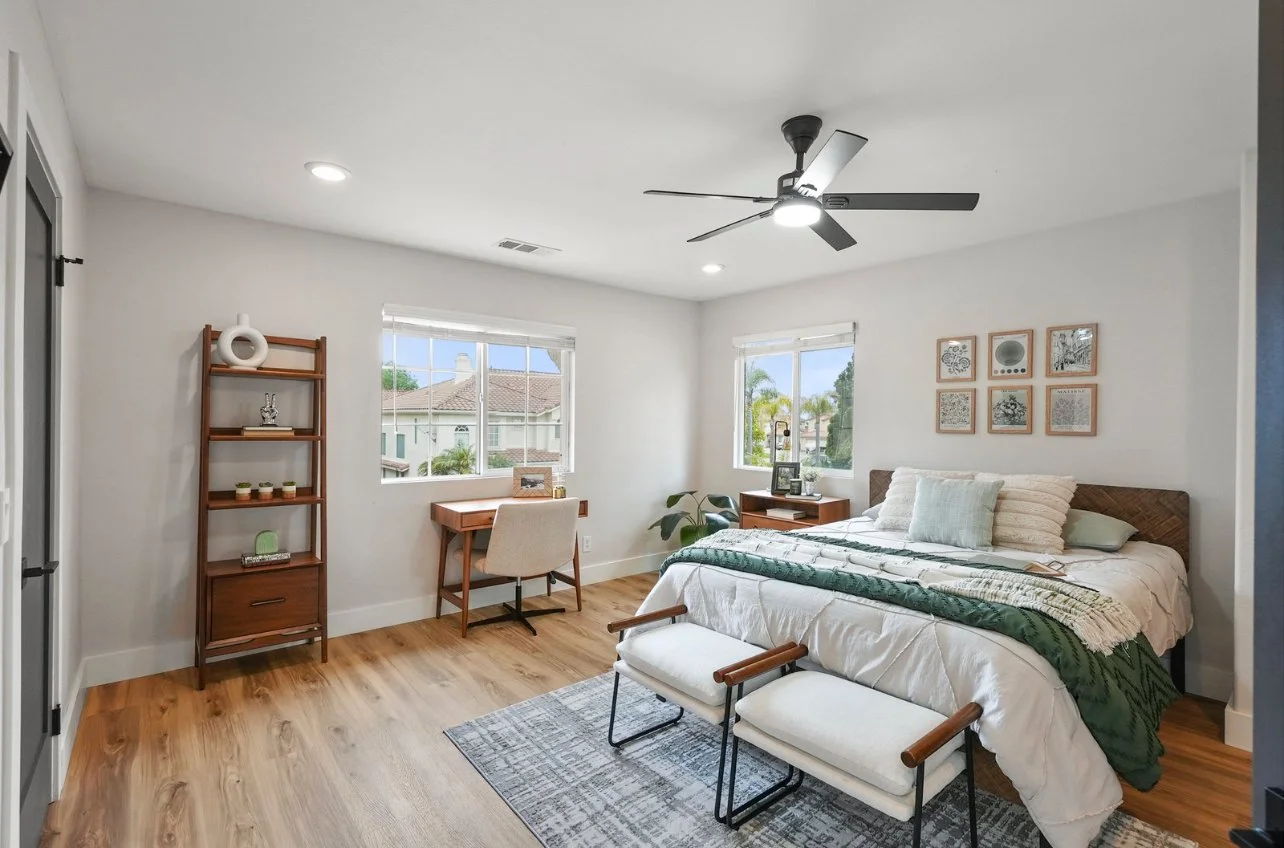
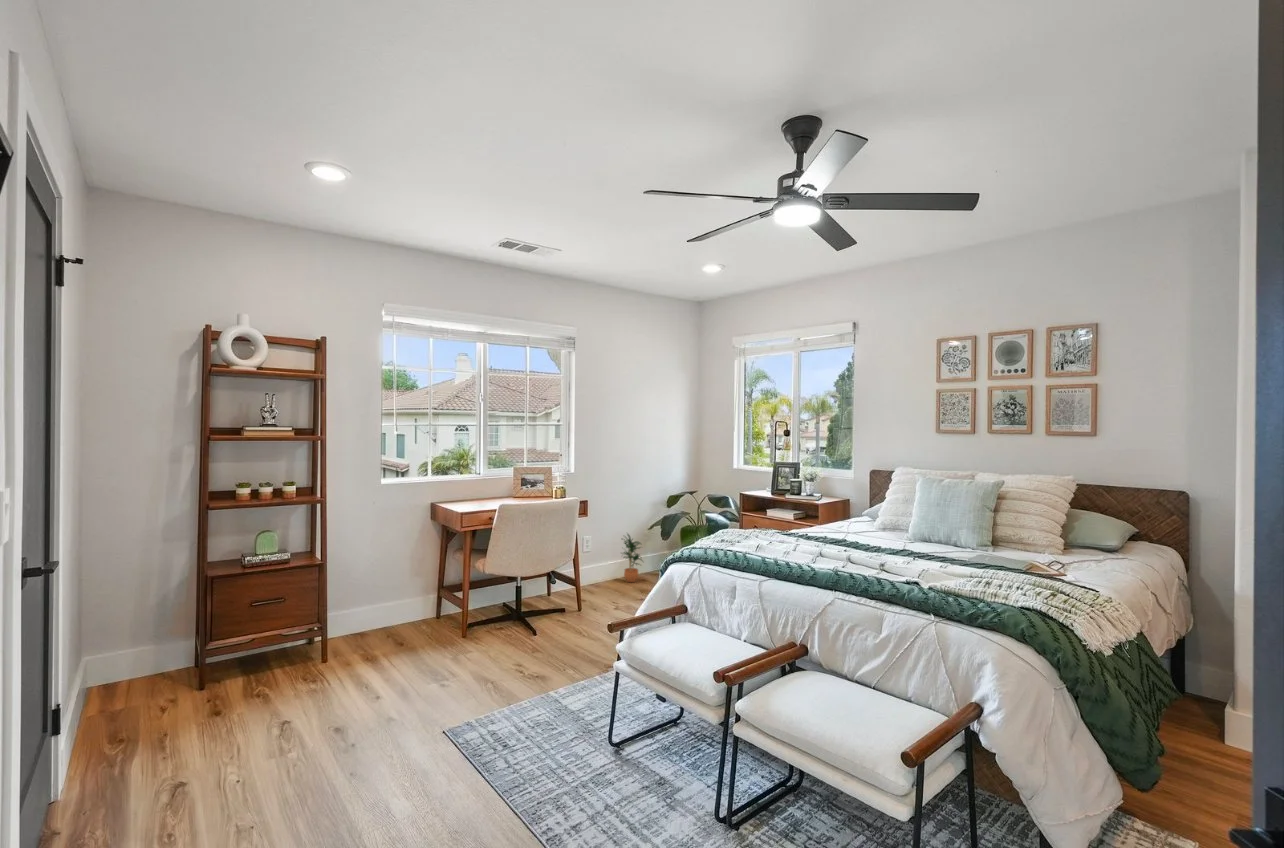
+ potted plant [620,532,645,583]
